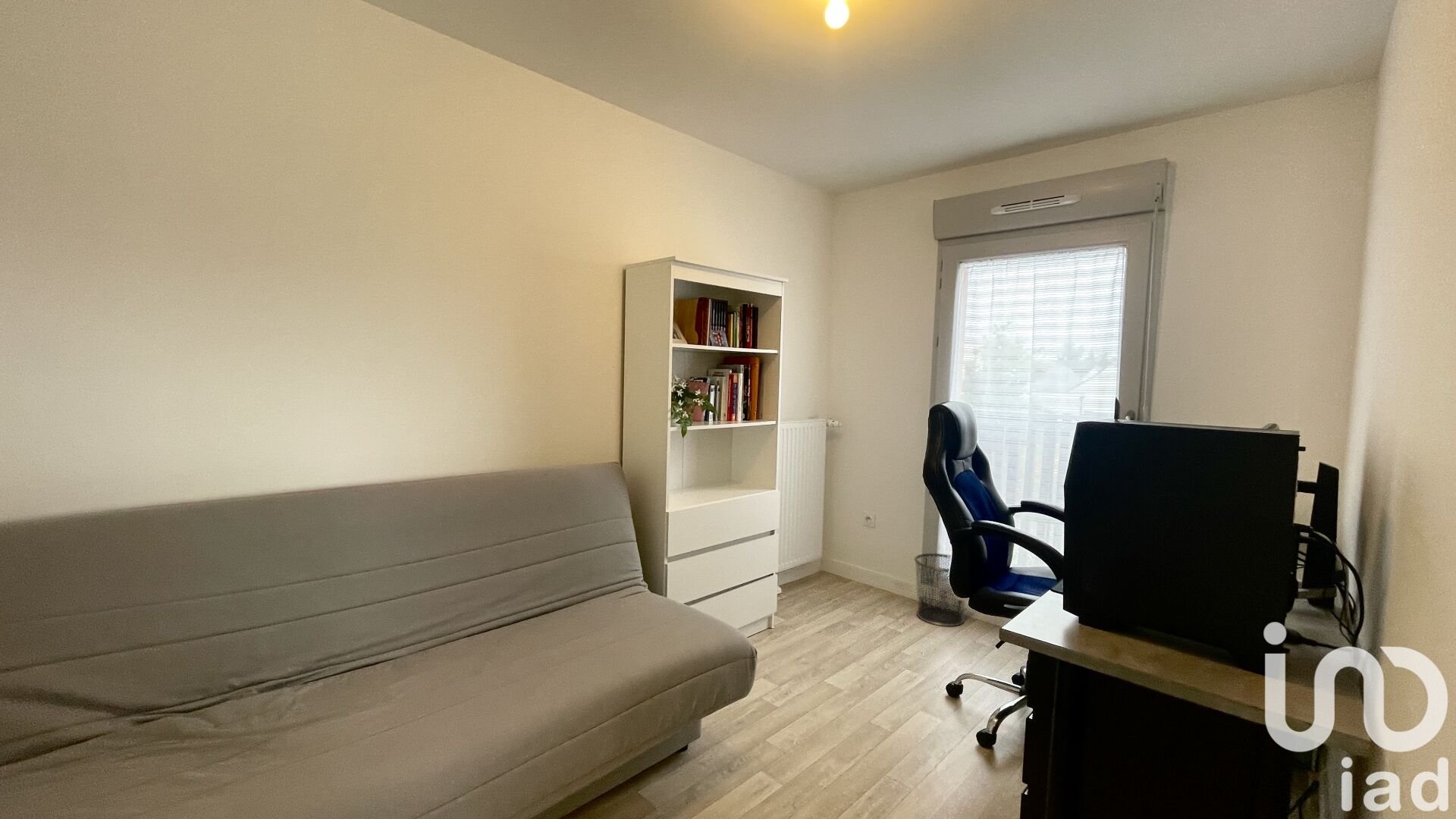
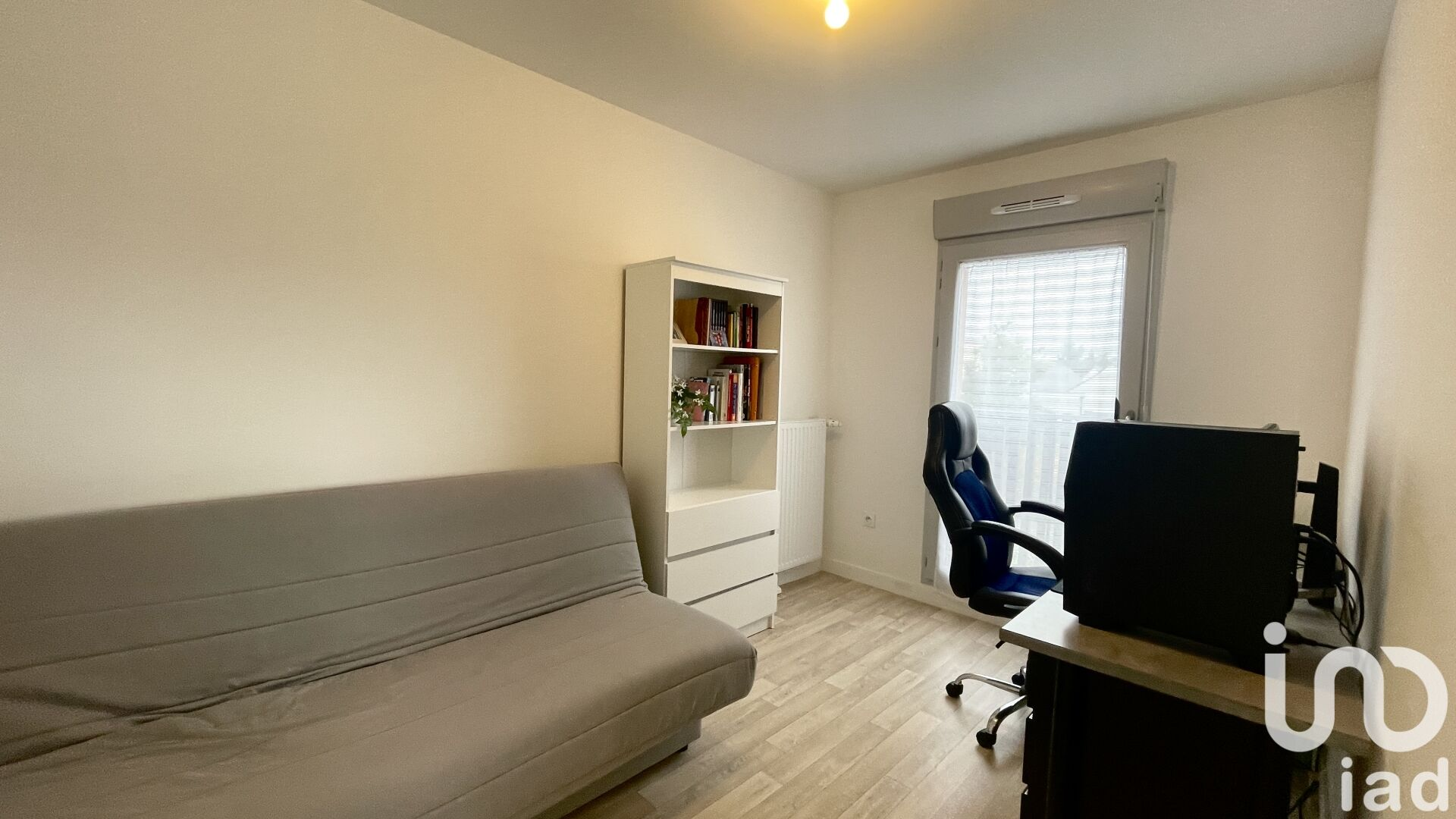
- waste bin [914,553,966,627]
